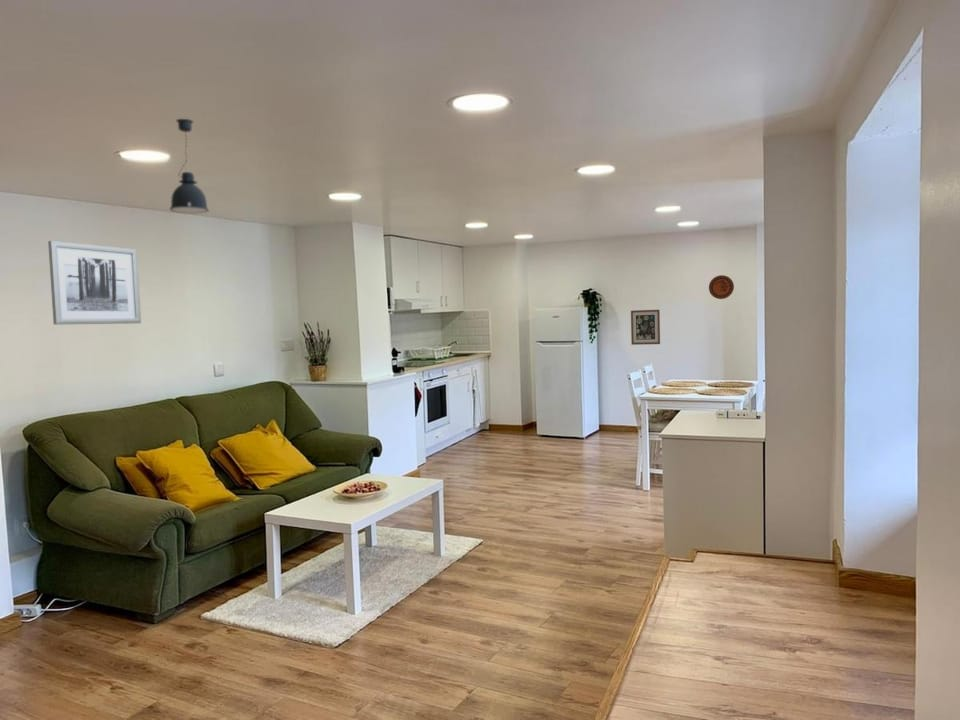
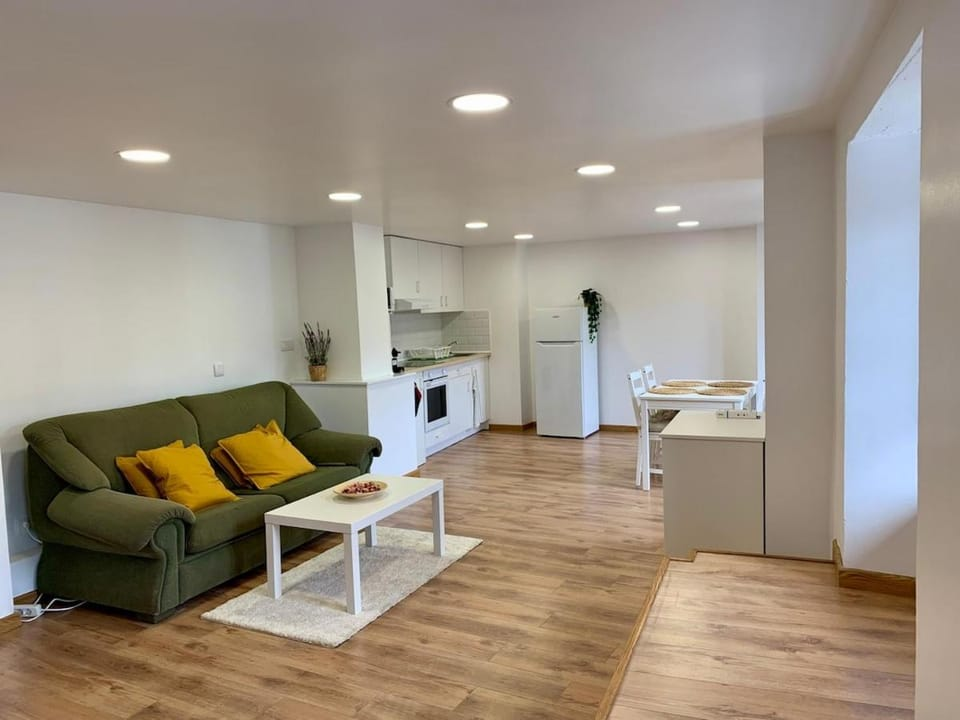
- wall art [47,240,142,326]
- wall art [630,309,661,346]
- decorative plate [708,274,735,300]
- pendant light [169,118,210,214]
